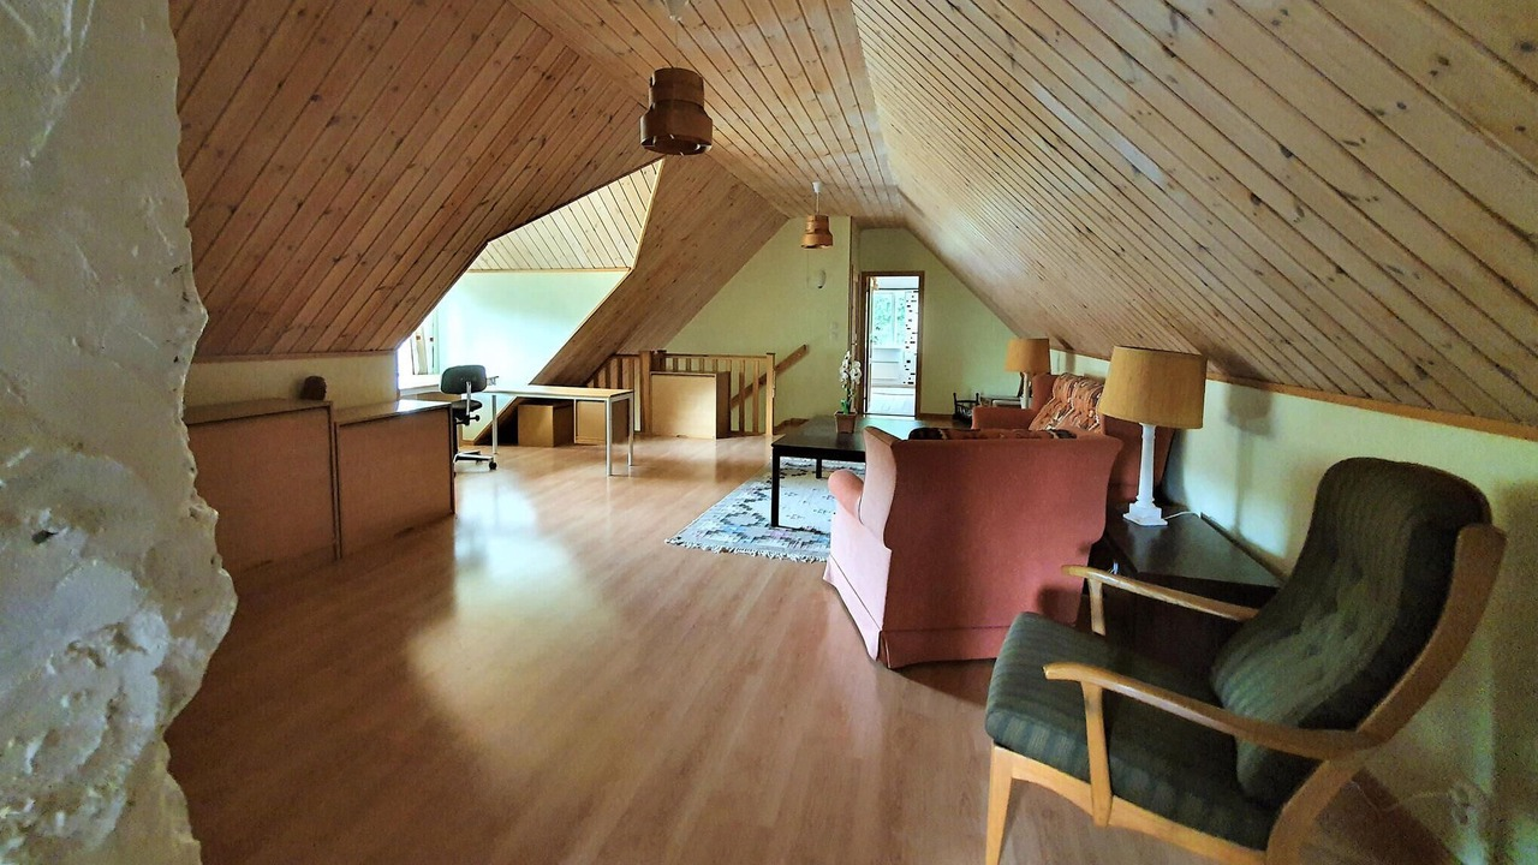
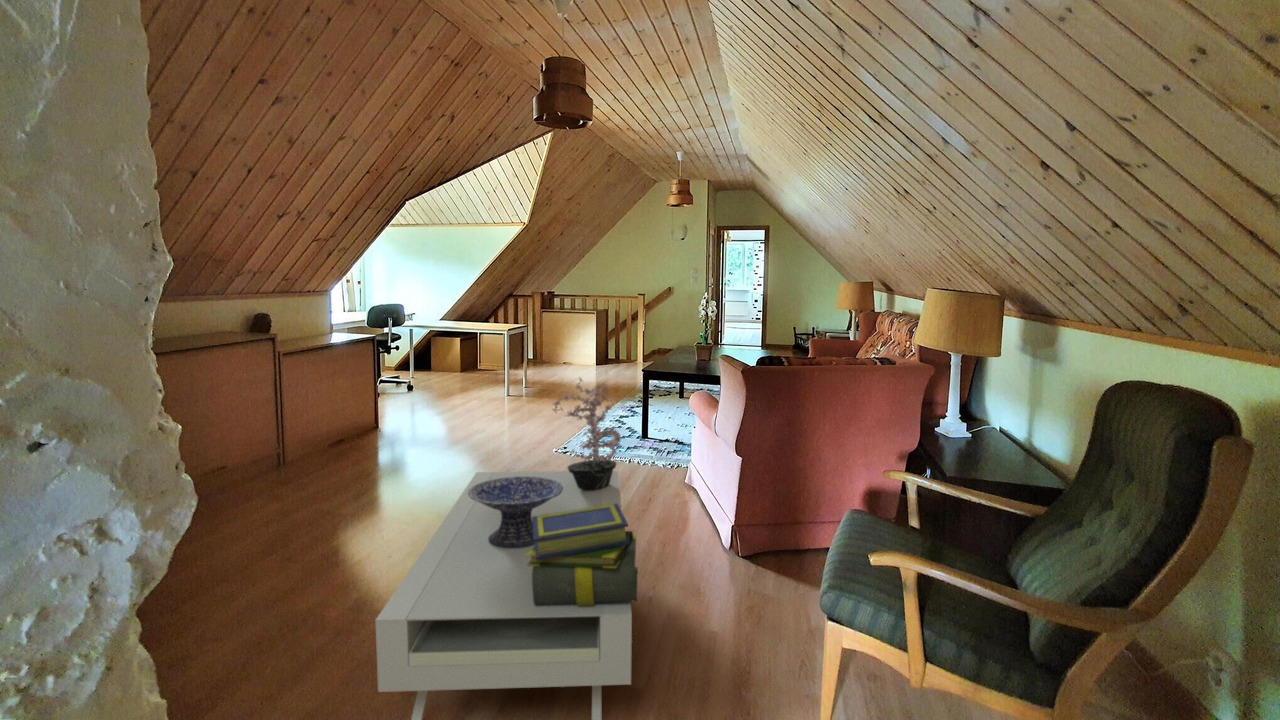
+ stack of books [526,503,639,607]
+ decorative bowl [468,476,563,548]
+ coffee table [374,470,633,720]
+ potted plant [551,376,623,490]
